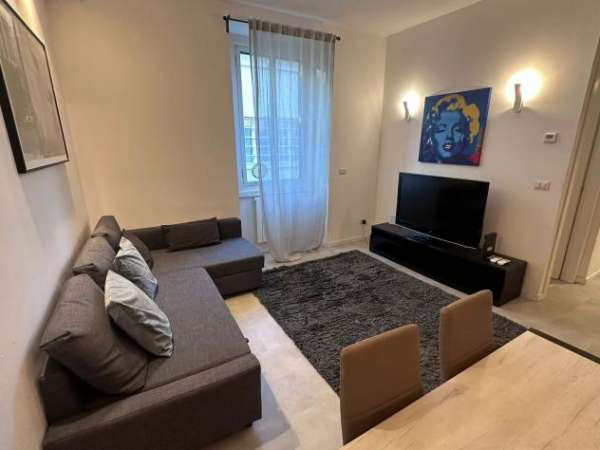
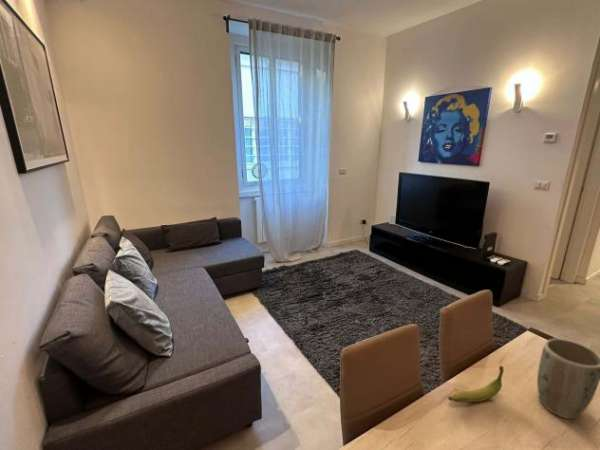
+ plant pot [536,338,600,420]
+ banana [447,365,505,404]
